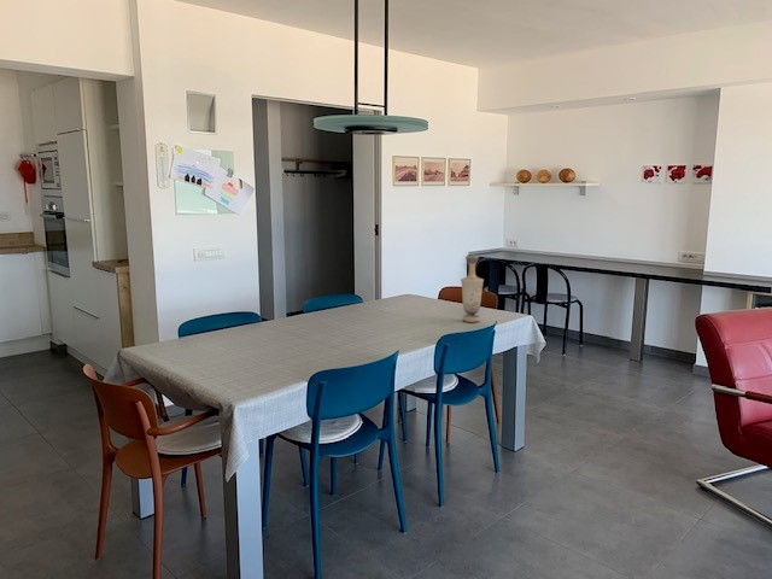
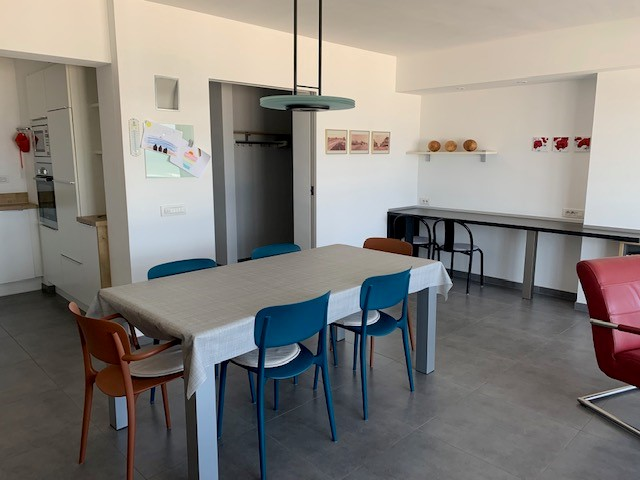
- vase [460,255,485,323]
